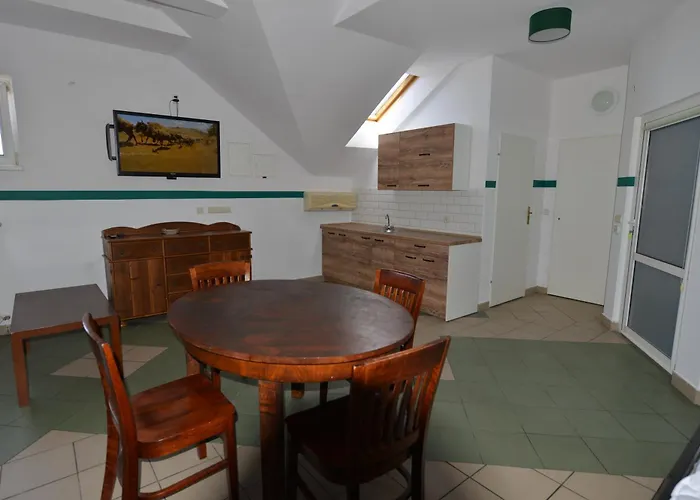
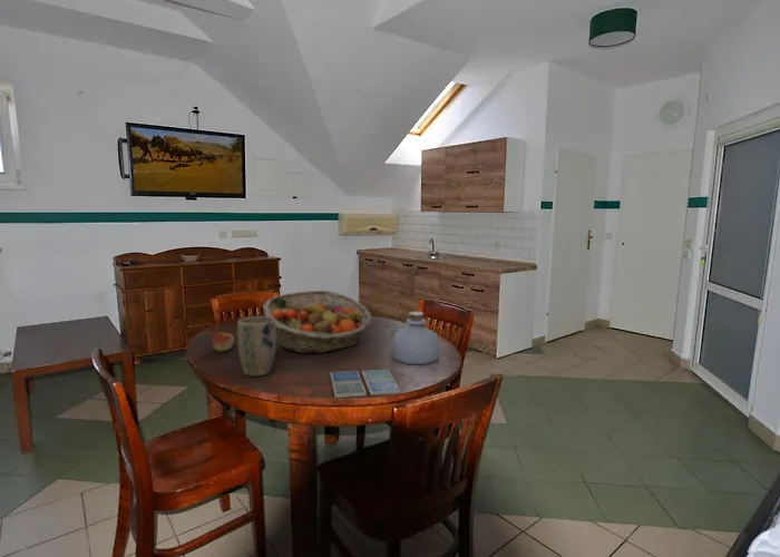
+ apple [211,331,235,353]
+ plant pot [236,315,277,378]
+ fruit basket [262,290,373,354]
+ bottle [391,311,440,365]
+ drink coaster [329,369,402,399]
